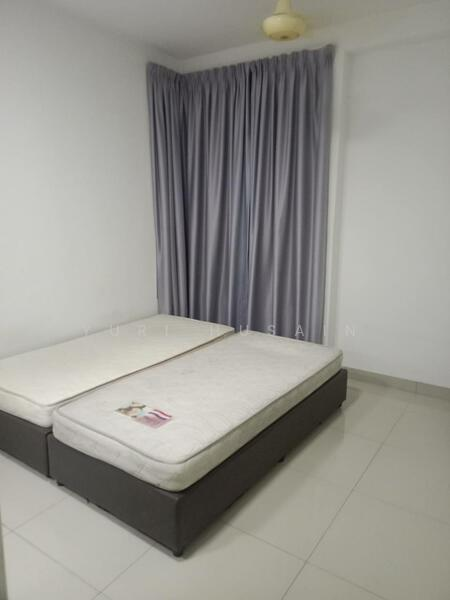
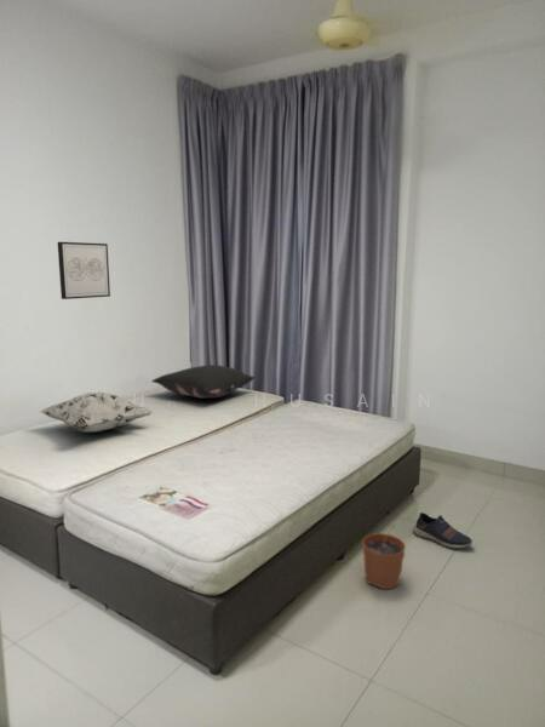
+ pillow [150,364,256,400]
+ shoe [412,511,474,550]
+ decorative pillow [39,390,155,434]
+ plant pot [361,525,407,590]
+ wall art [57,241,111,300]
